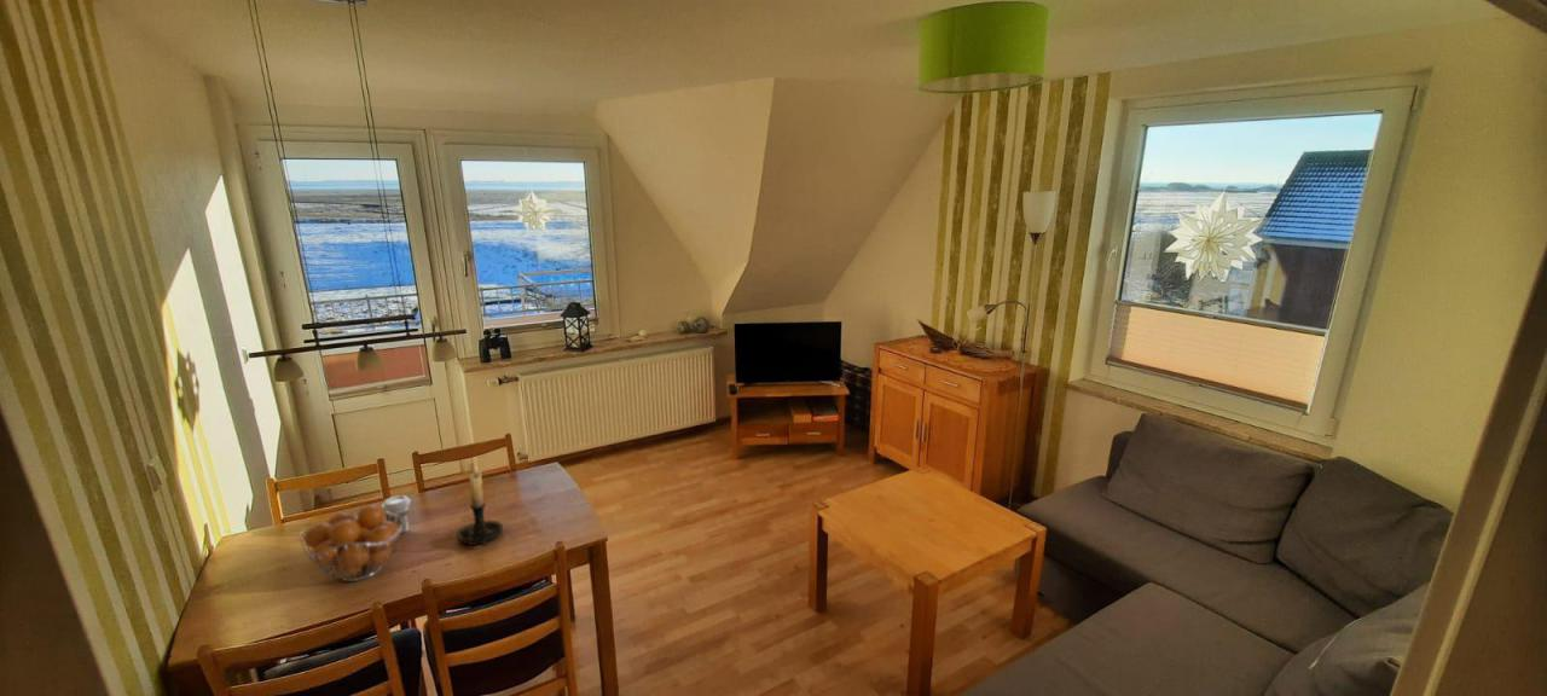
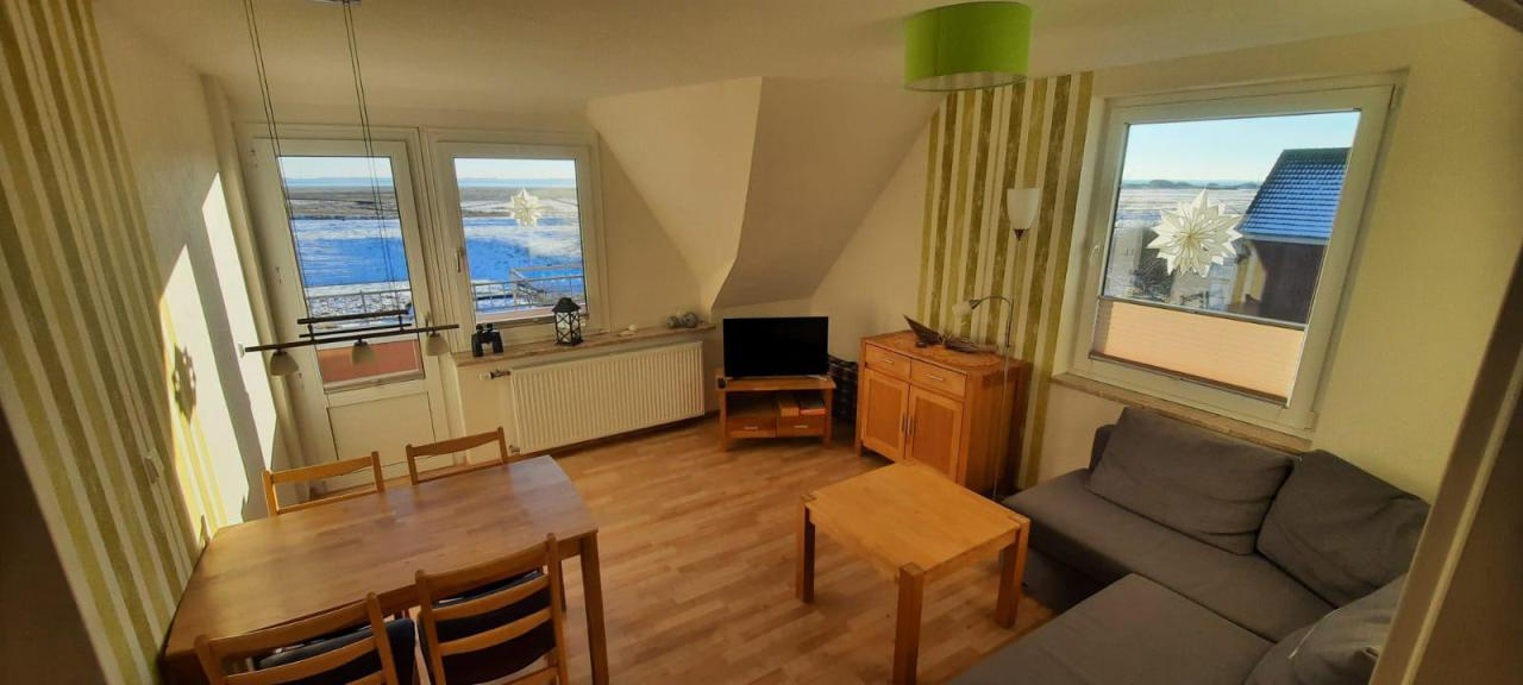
- candle holder [456,462,504,547]
- coffee cup [381,494,412,534]
- fruit basket [299,504,407,582]
